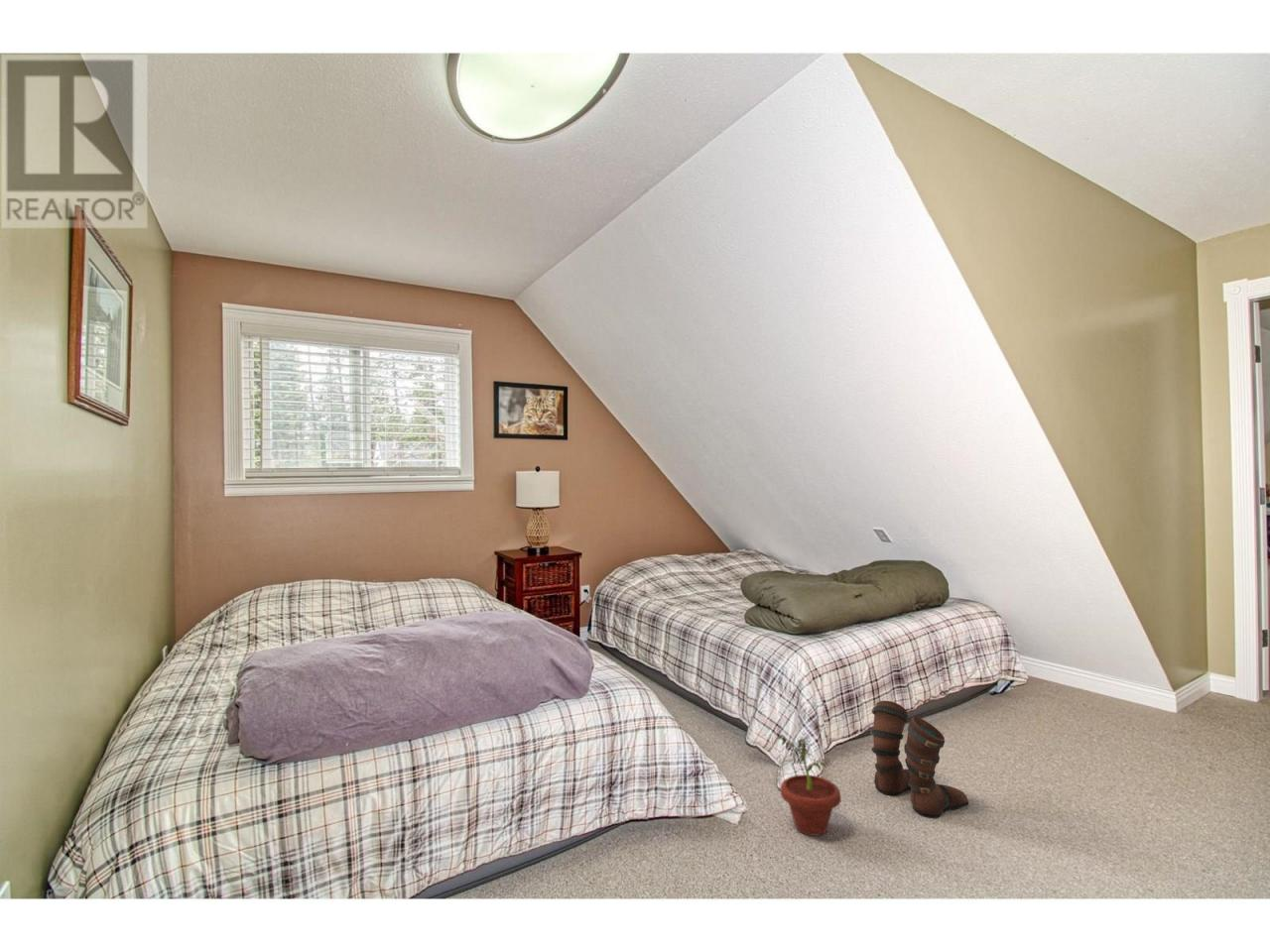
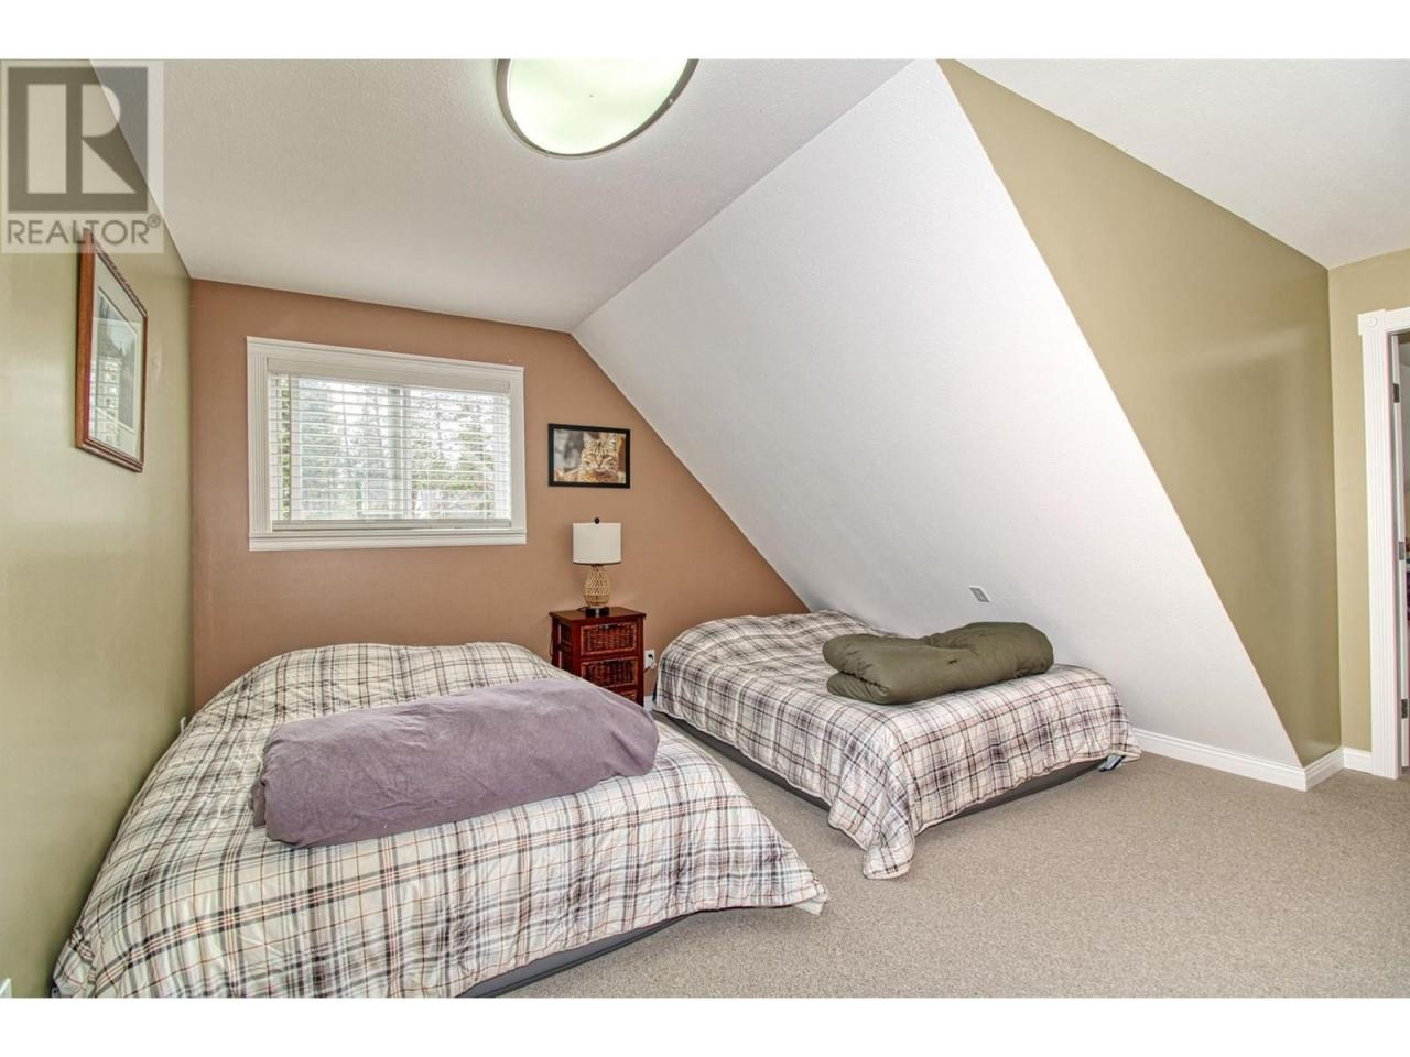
- boots [869,700,969,818]
- potted plant [777,734,842,837]
